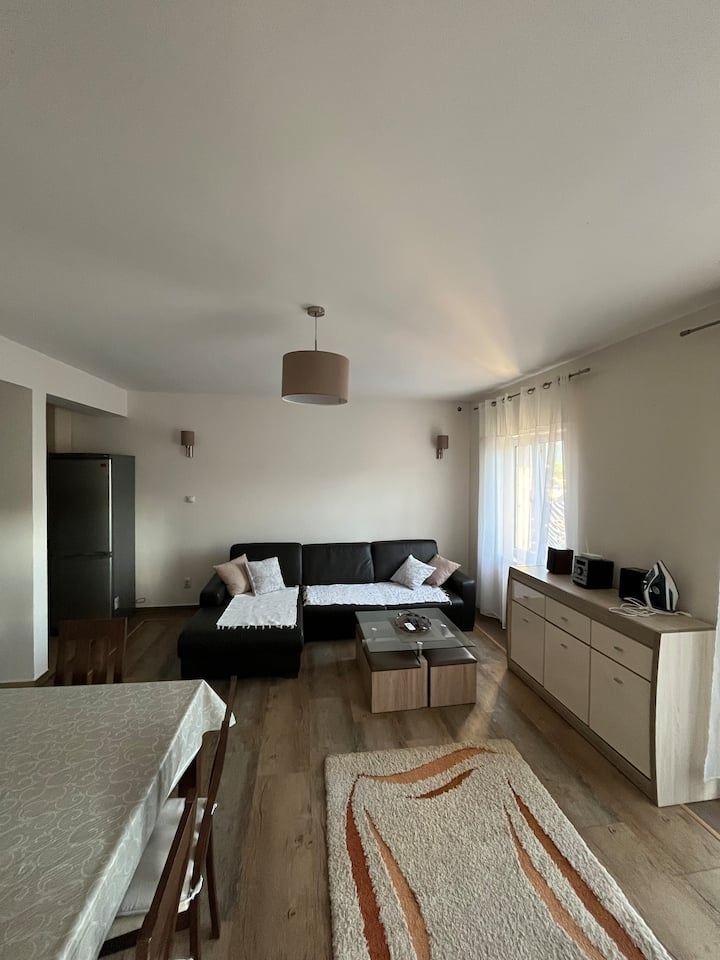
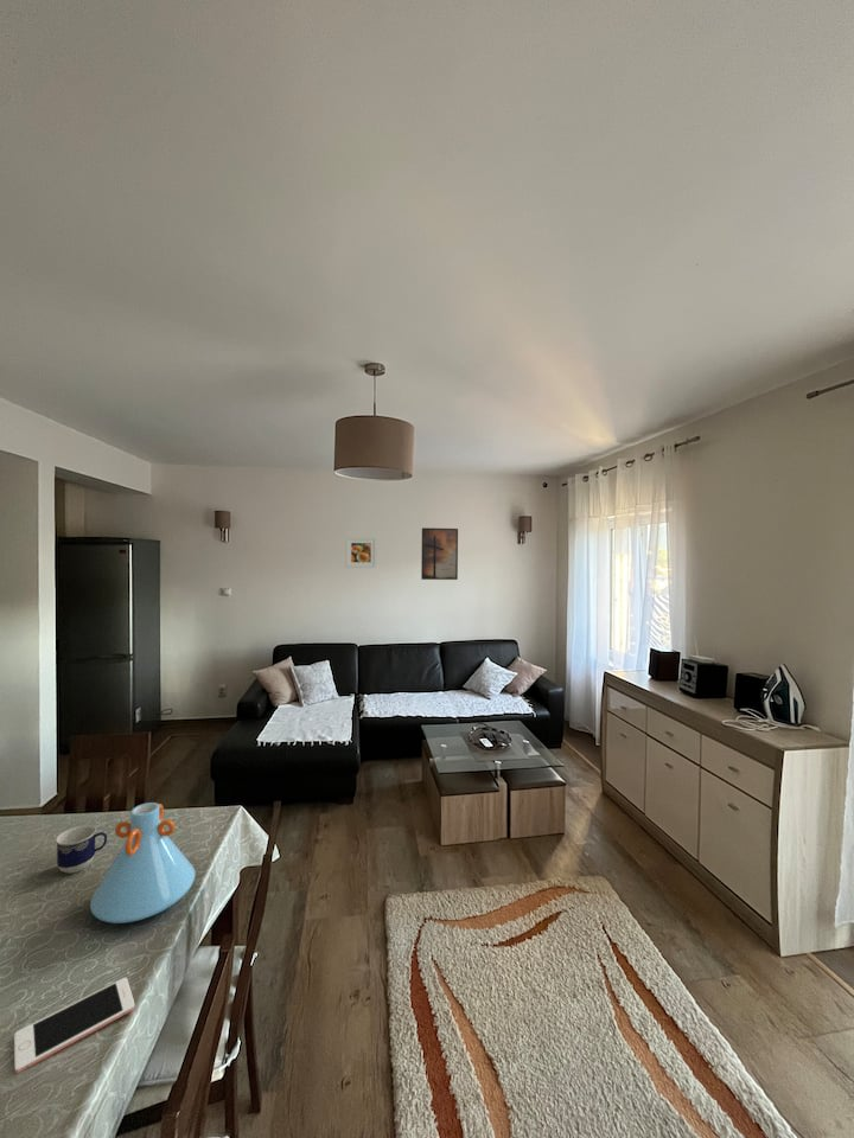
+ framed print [344,536,377,569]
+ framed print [420,526,459,581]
+ cup [55,824,108,875]
+ vase [89,801,196,925]
+ cell phone [13,977,135,1074]
